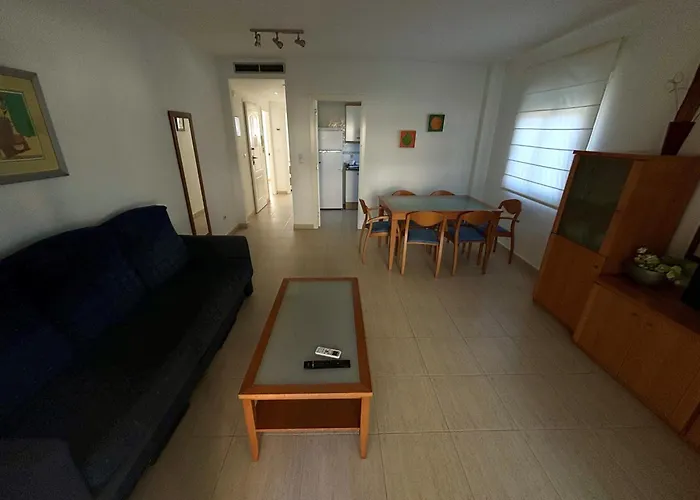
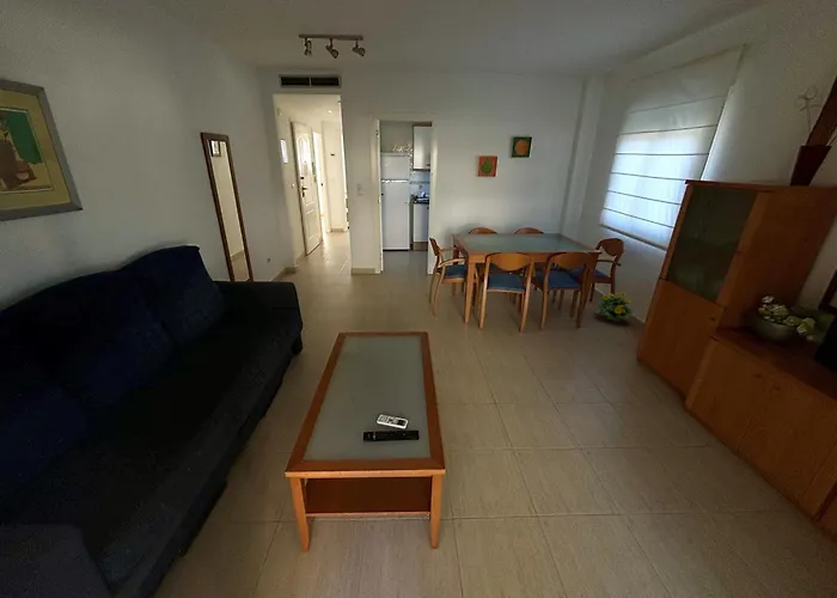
+ flowering plant [595,291,636,323]
